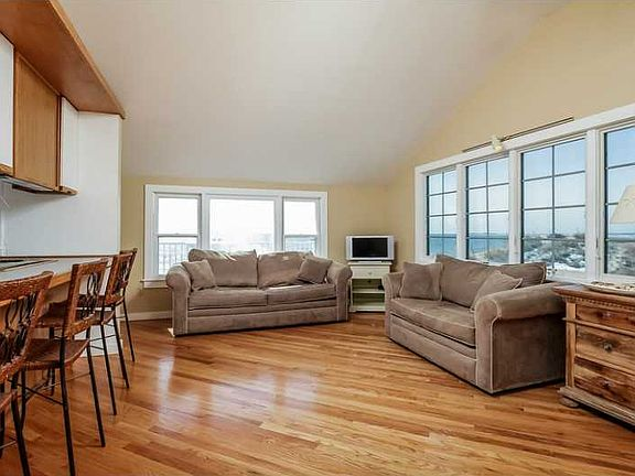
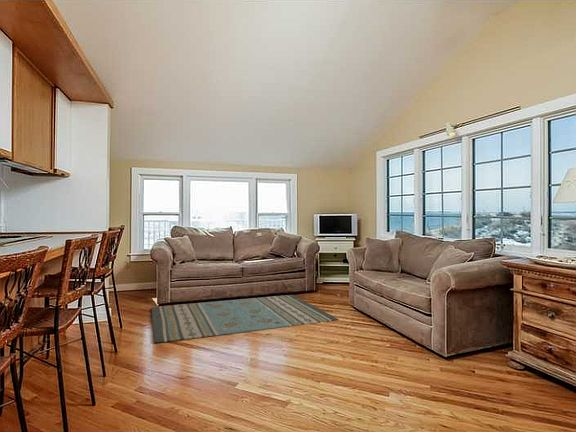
+ rug [150,294,340,344]
